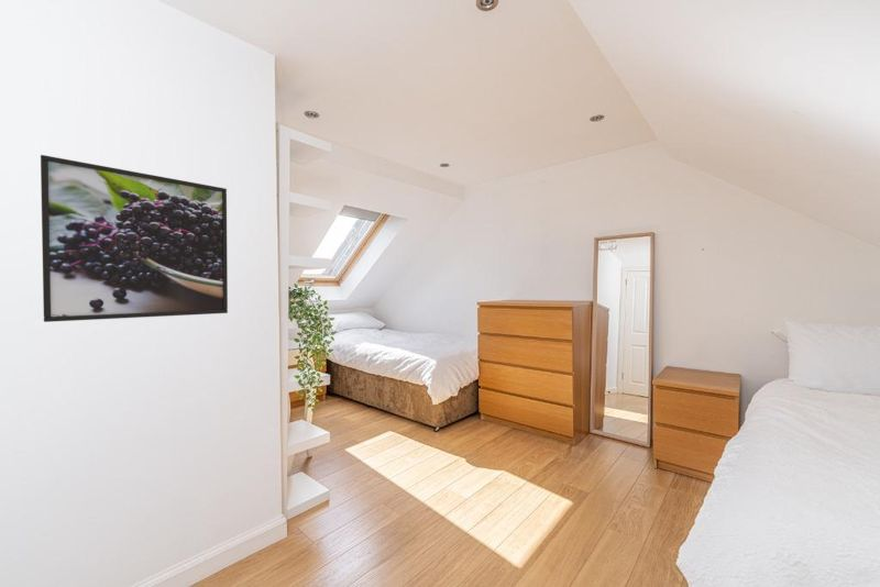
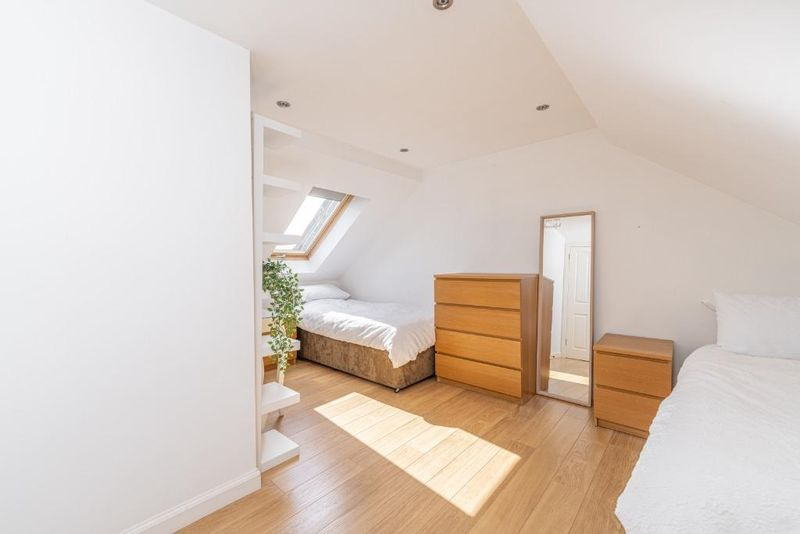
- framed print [40,154,229,323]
